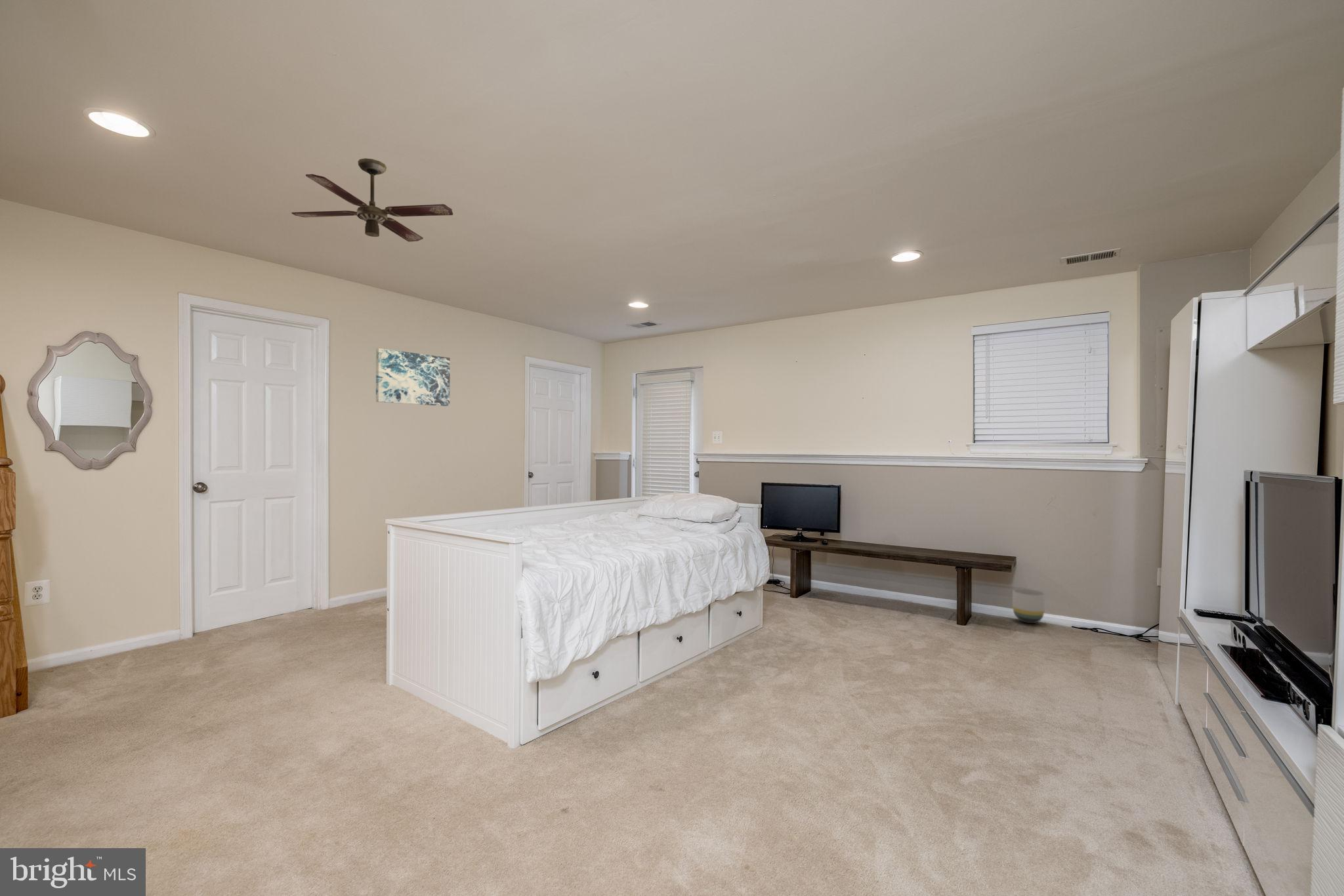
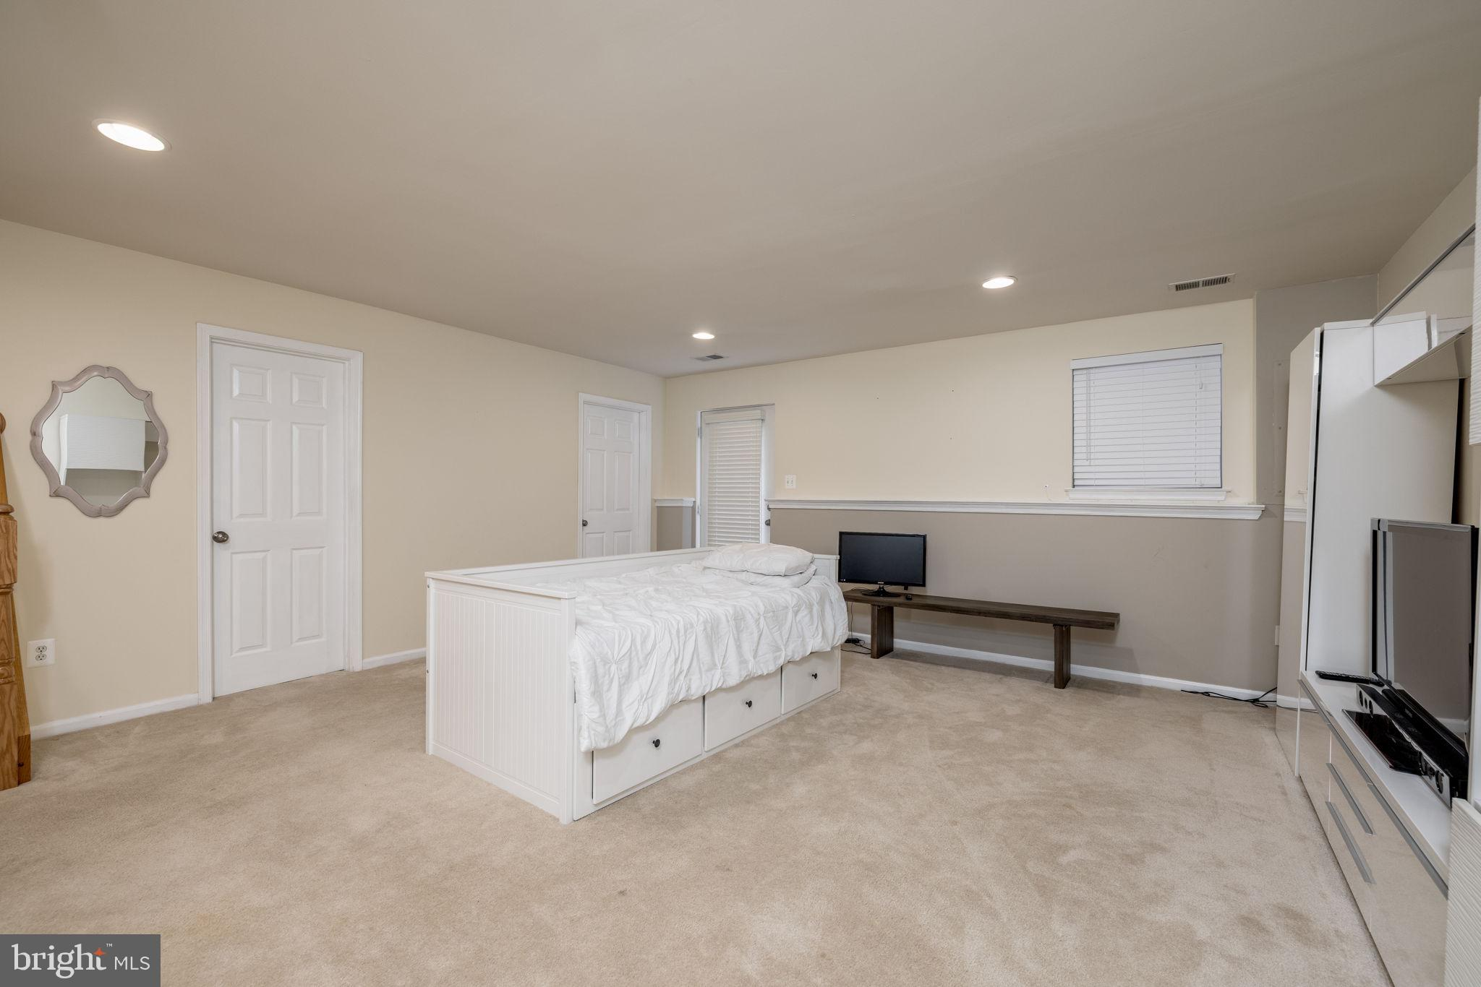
- planter [1012,588,1046,624]
- ceiling fan [291,157,453,242]
- wall art [375,348,451,407]
